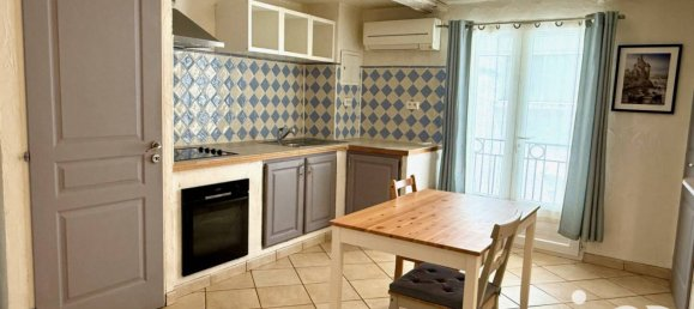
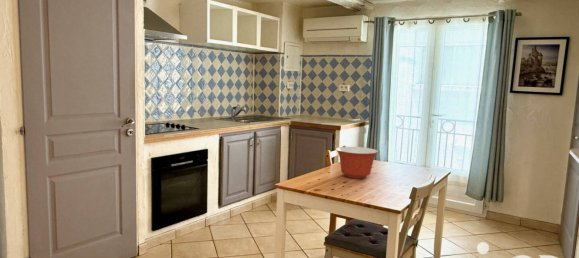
+ mixing bowl [335,146,379,179]
